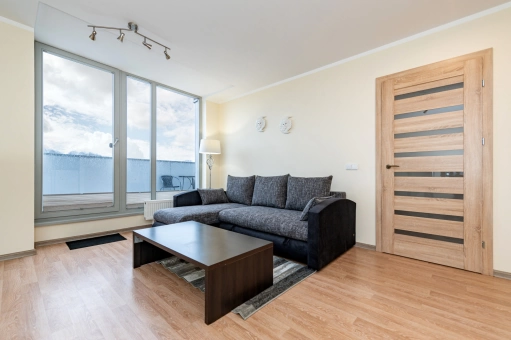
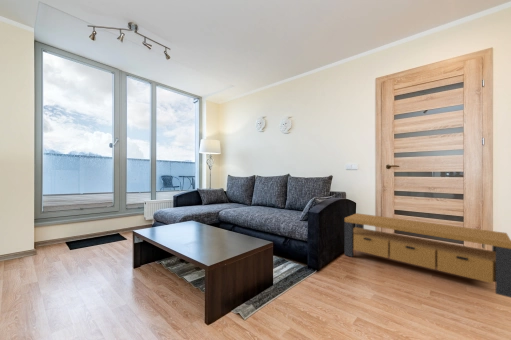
+ bench [344,212,511,299]
